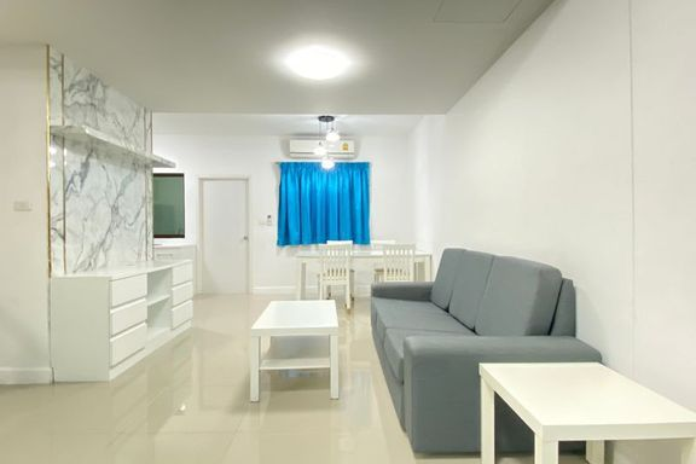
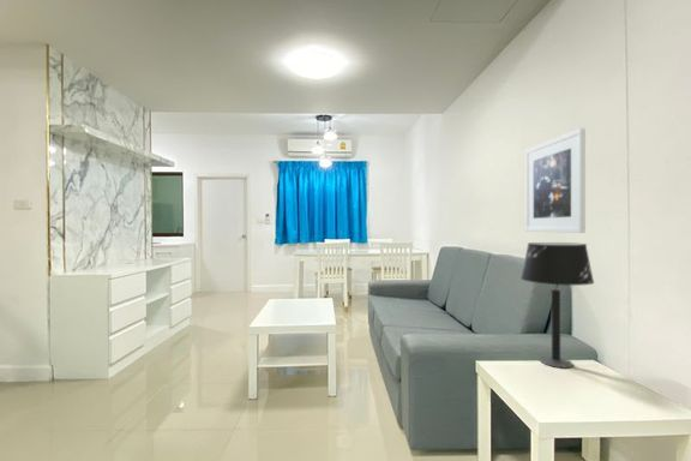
+ table lamp [521,241,595,369]
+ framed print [524,127,587,234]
